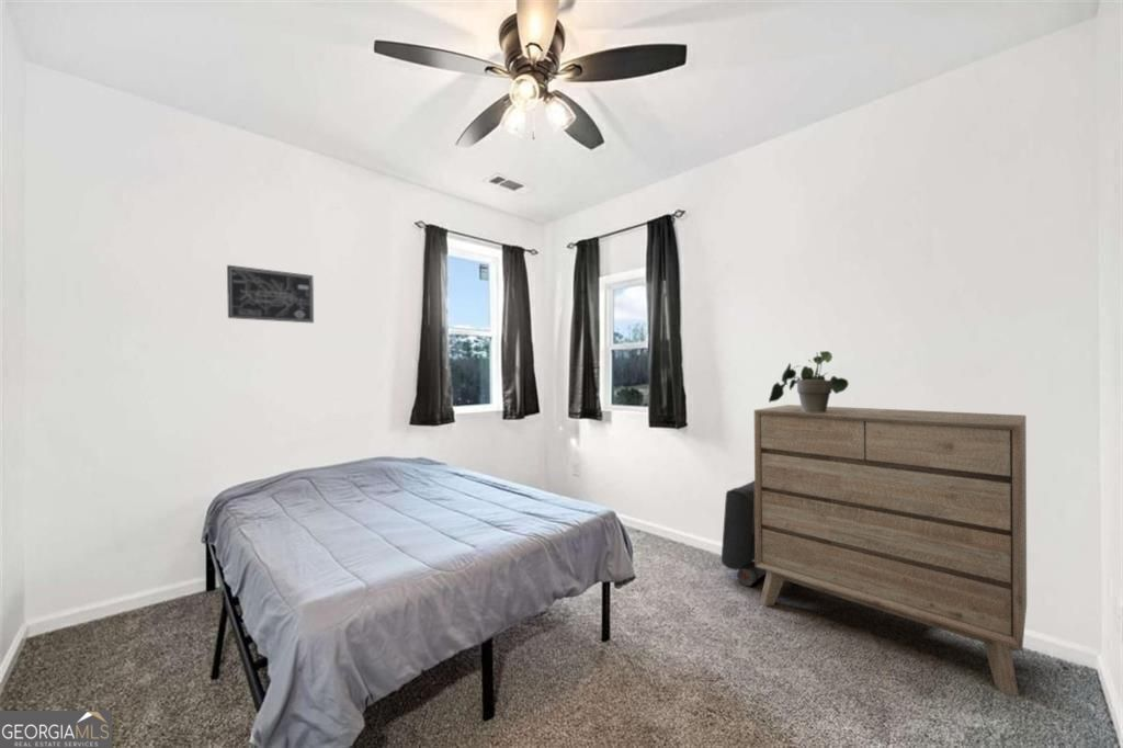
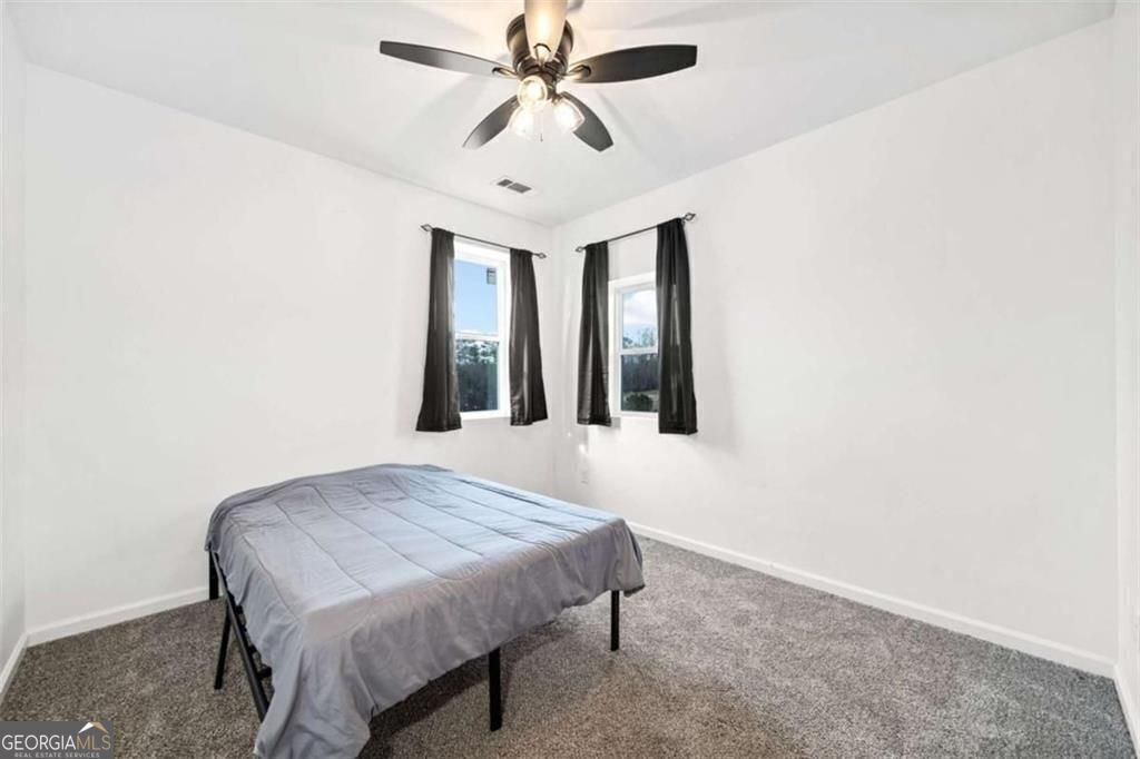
- shoulder bag [721,479,767,587]
- dresser [753,404,1028,698]
- potted plant [768,350,850,412]
- wall art [226,264,315,324]
